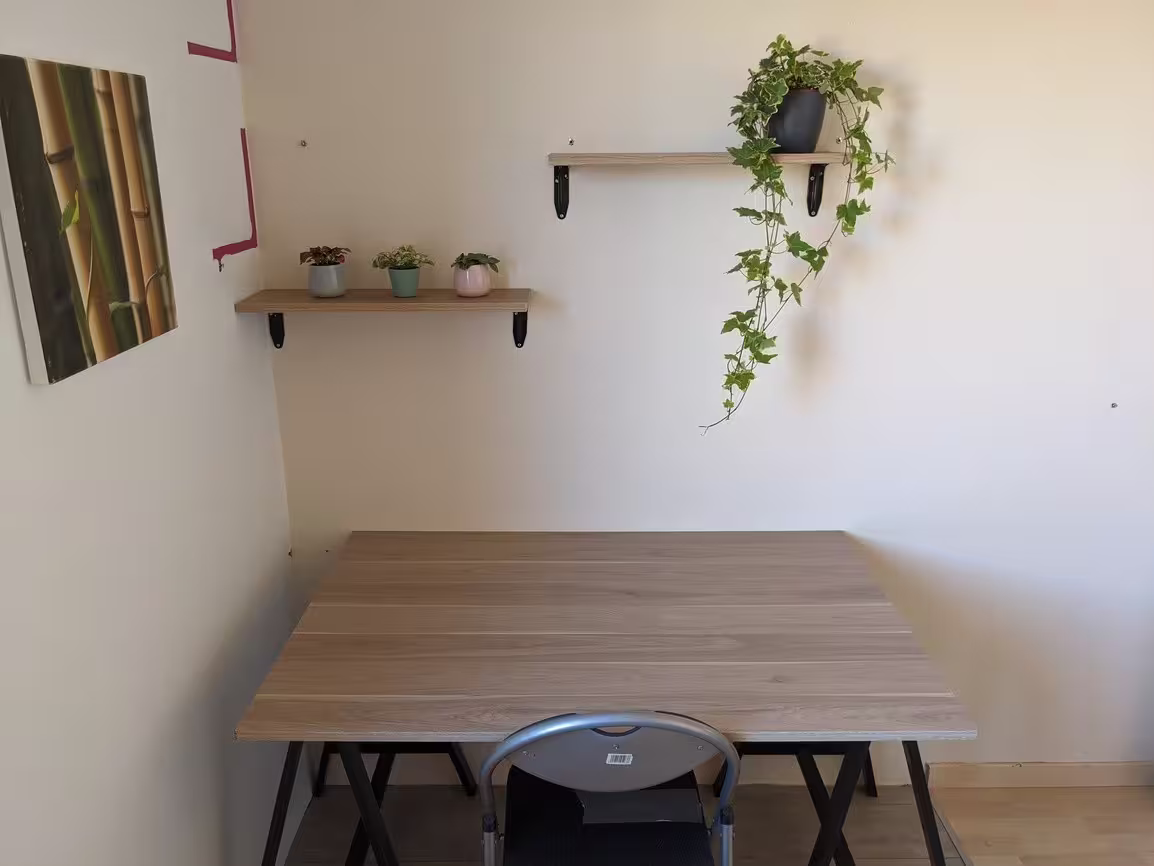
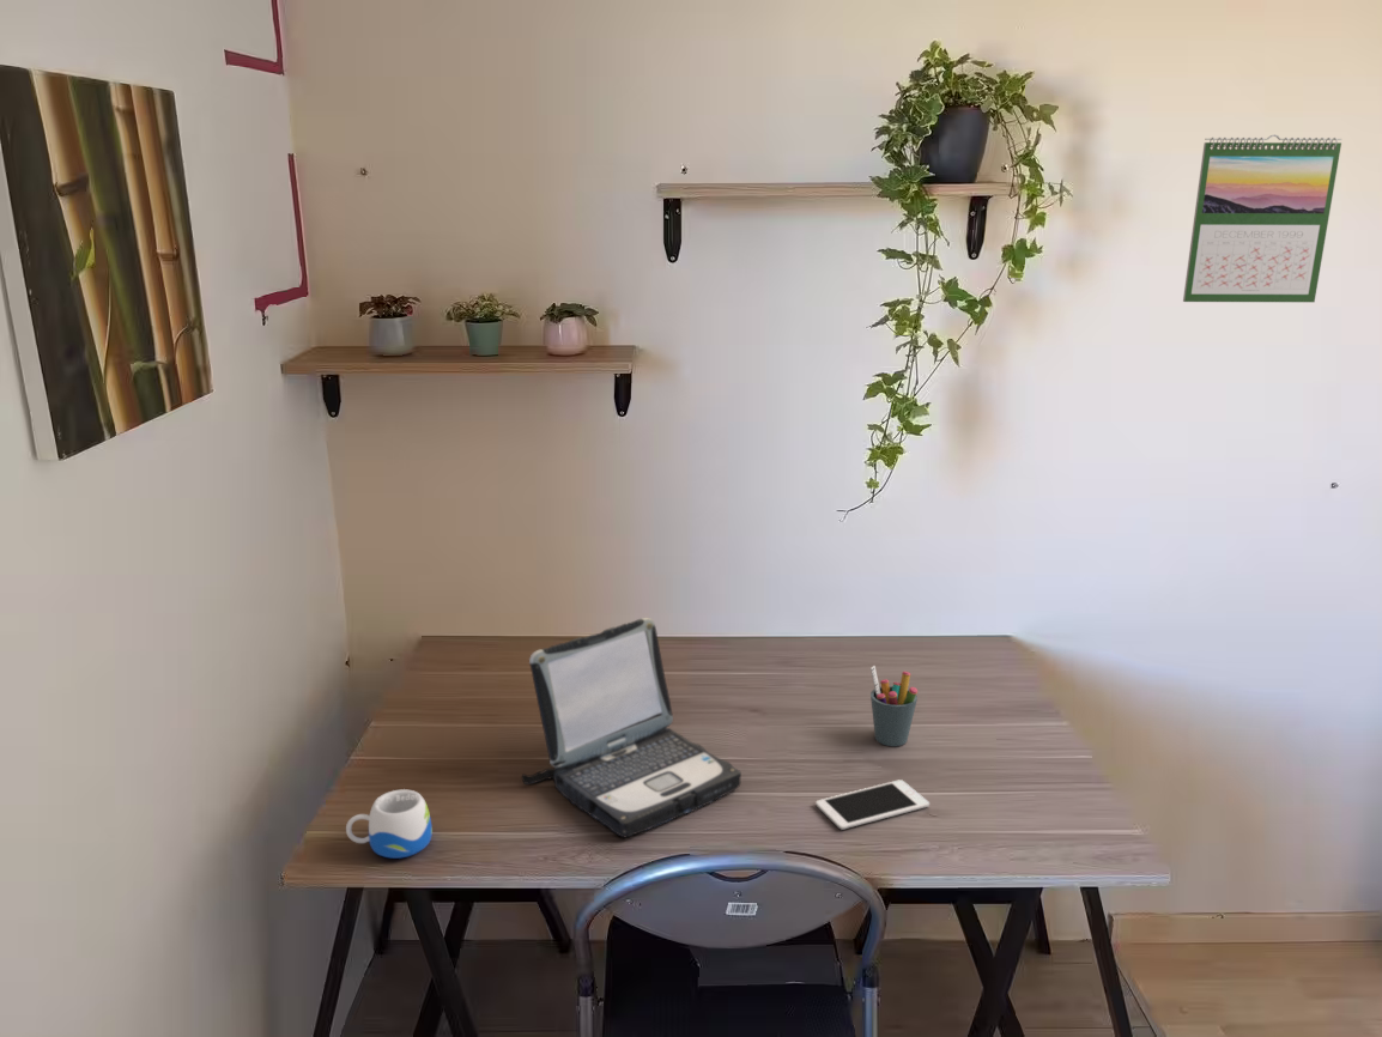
+ pen holder [869,665,919,747]
+ laptop [521,617,742,838]
+ cell phone [814,778,931,831]
+ calendar [1182,133,1342,303]
+ mug [345,788,434,860]
